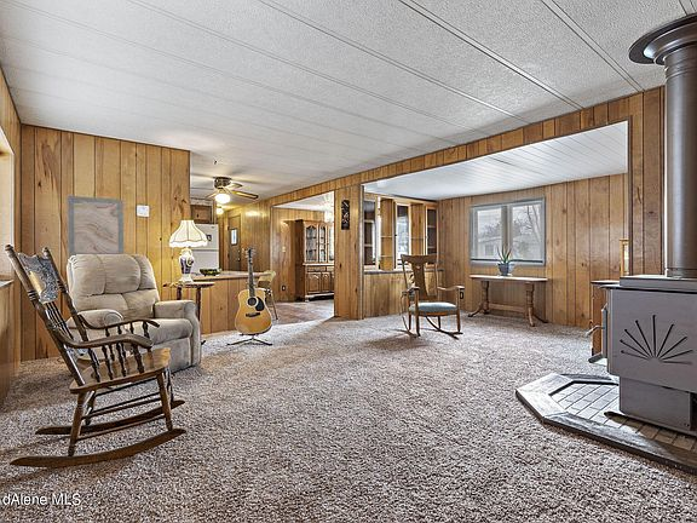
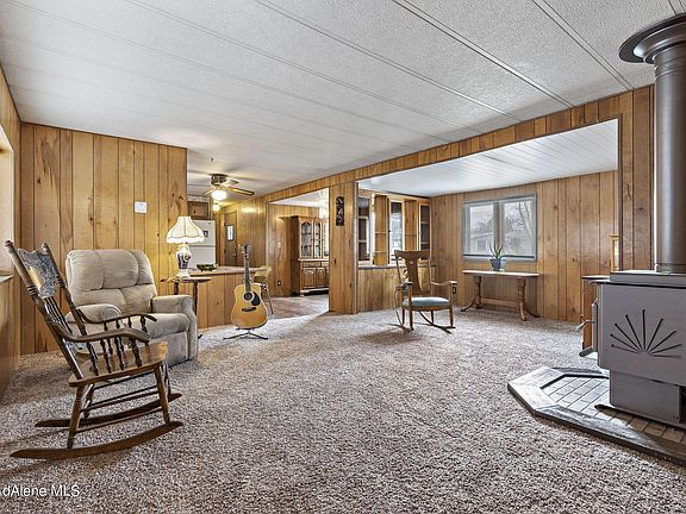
- wall art [67,195,125,259]
